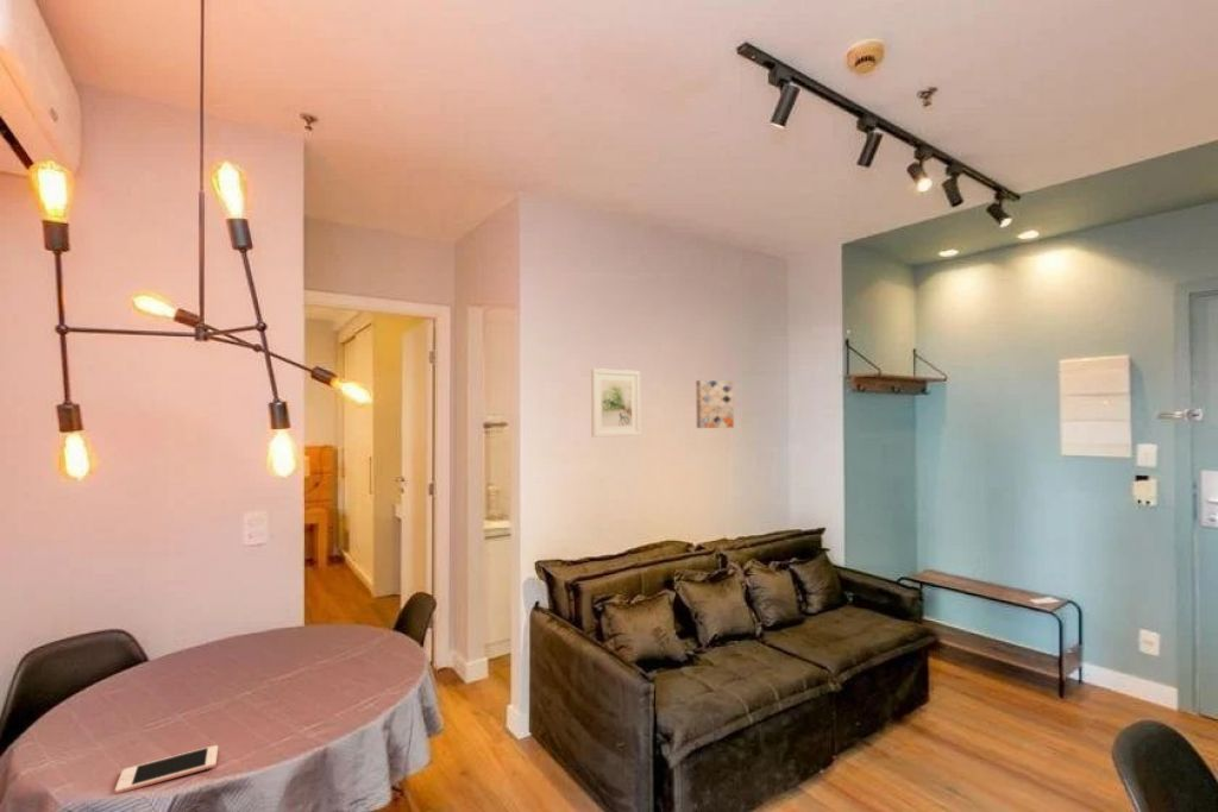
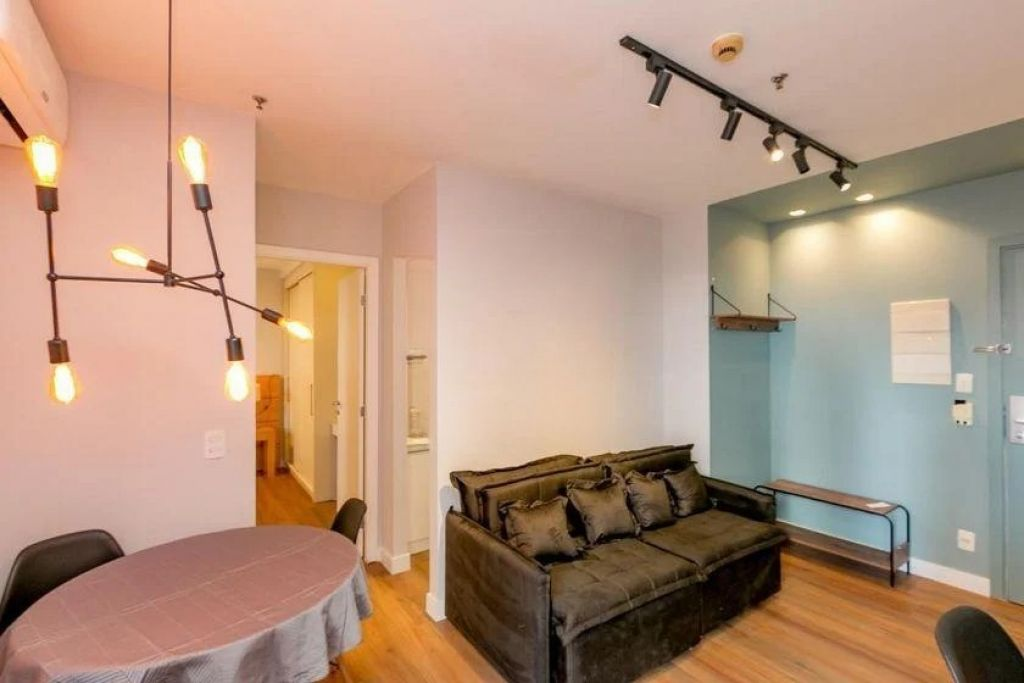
- wall art [695,379,735,429]
- cell phone [114,744,219,795]
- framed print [590,367,641,439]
